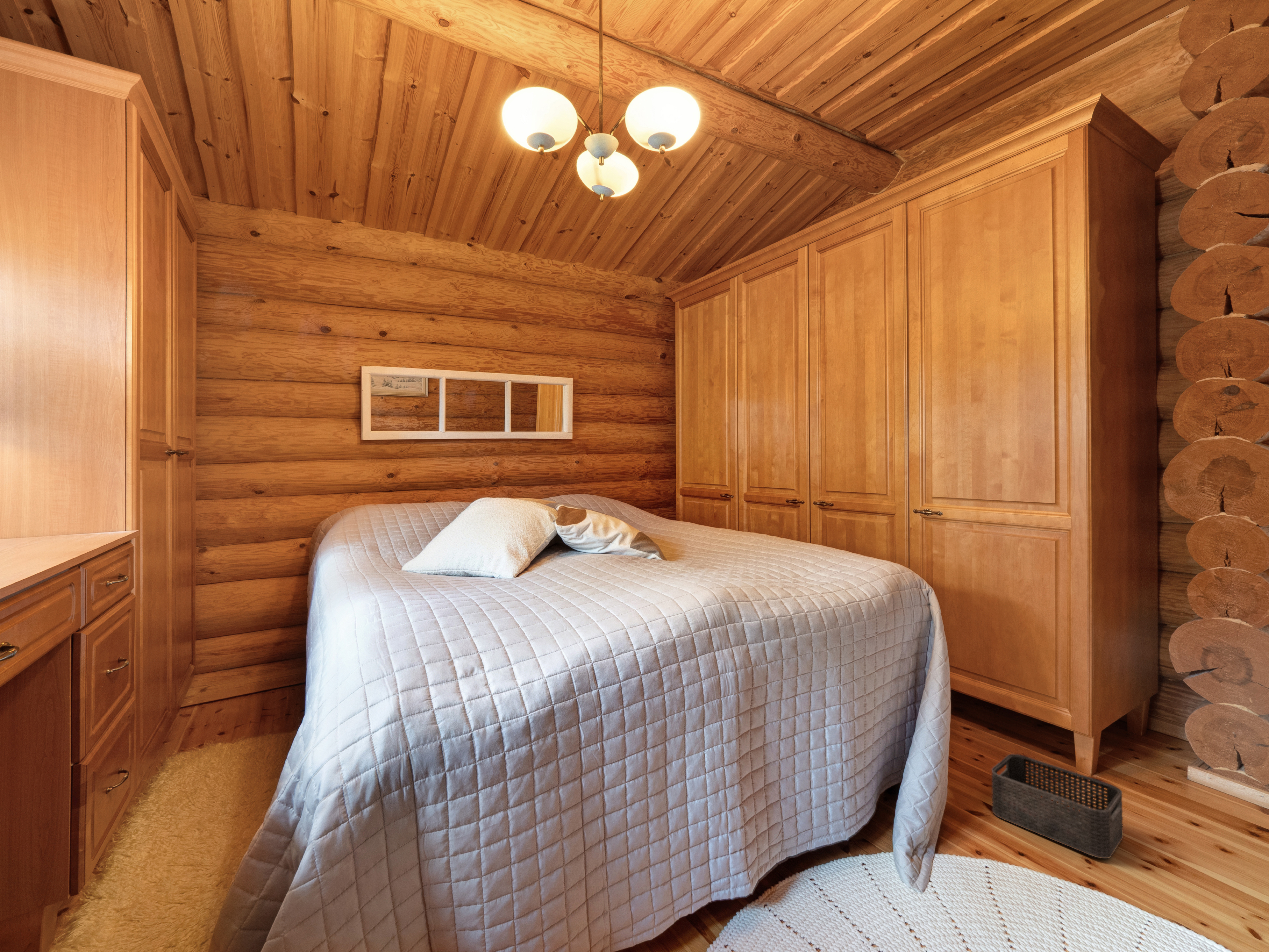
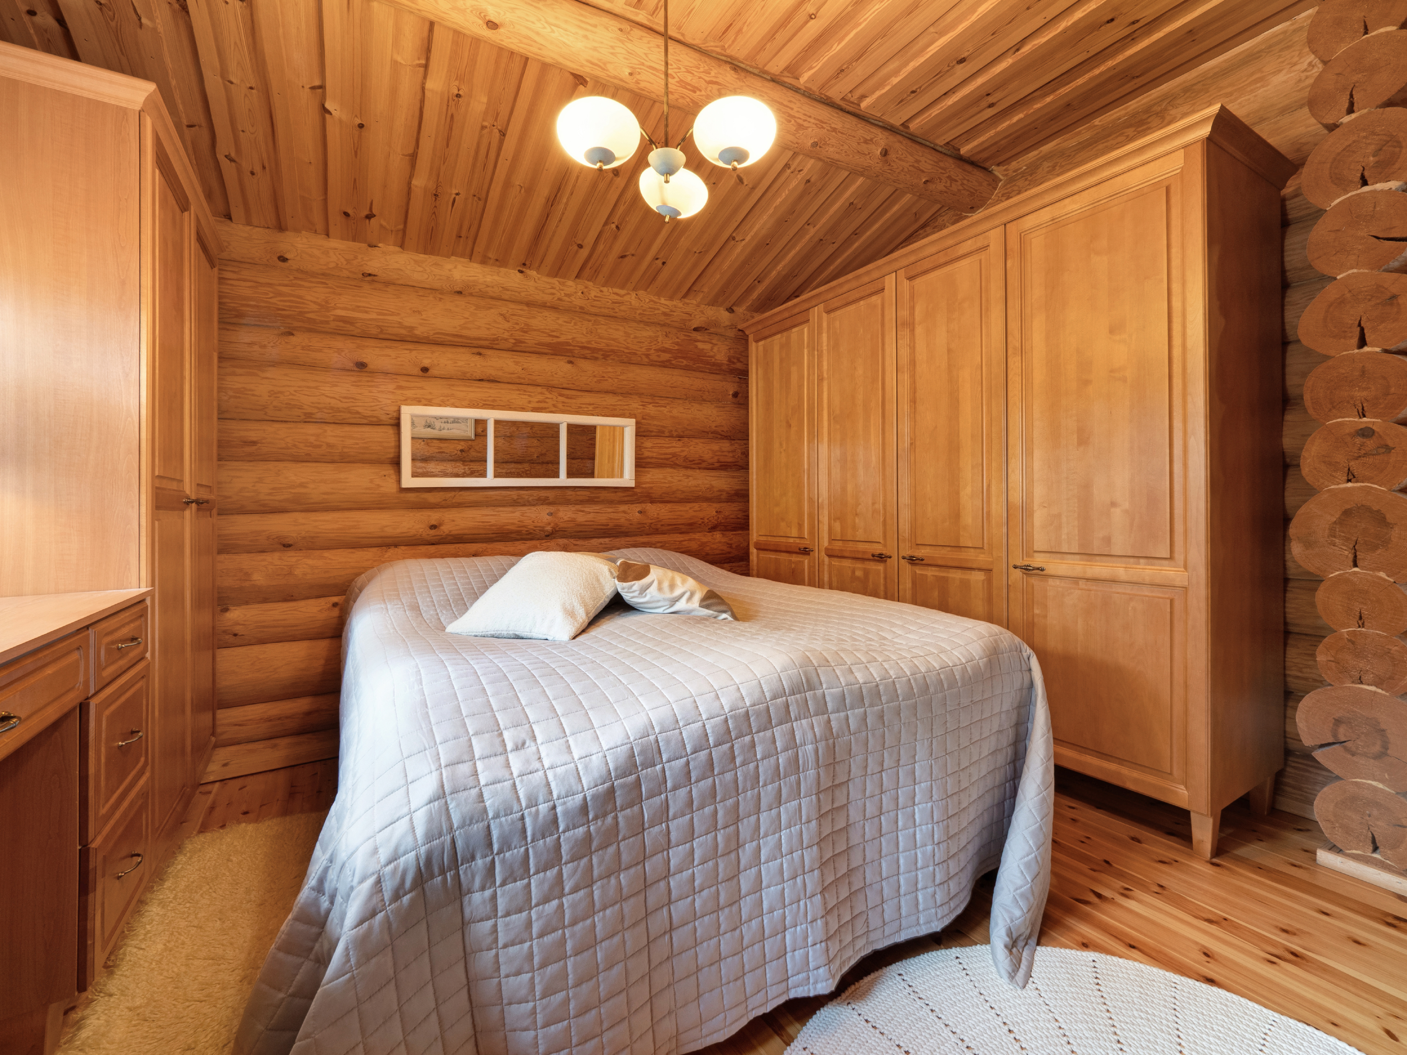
- storage bin [991,754,1123,859]
